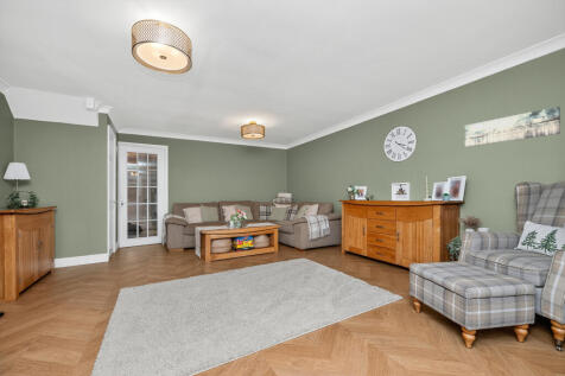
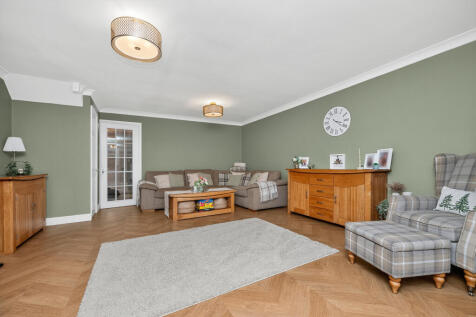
- wall art [464,106,561,147]
